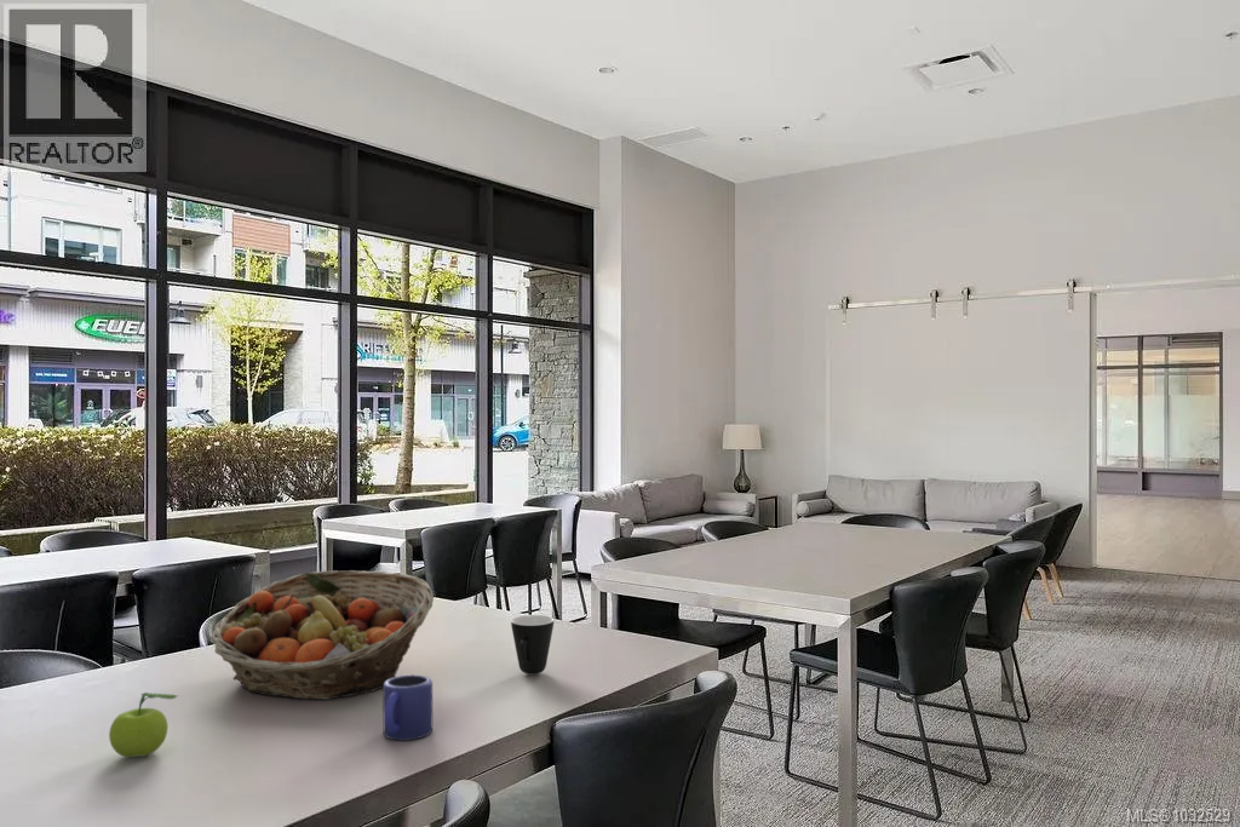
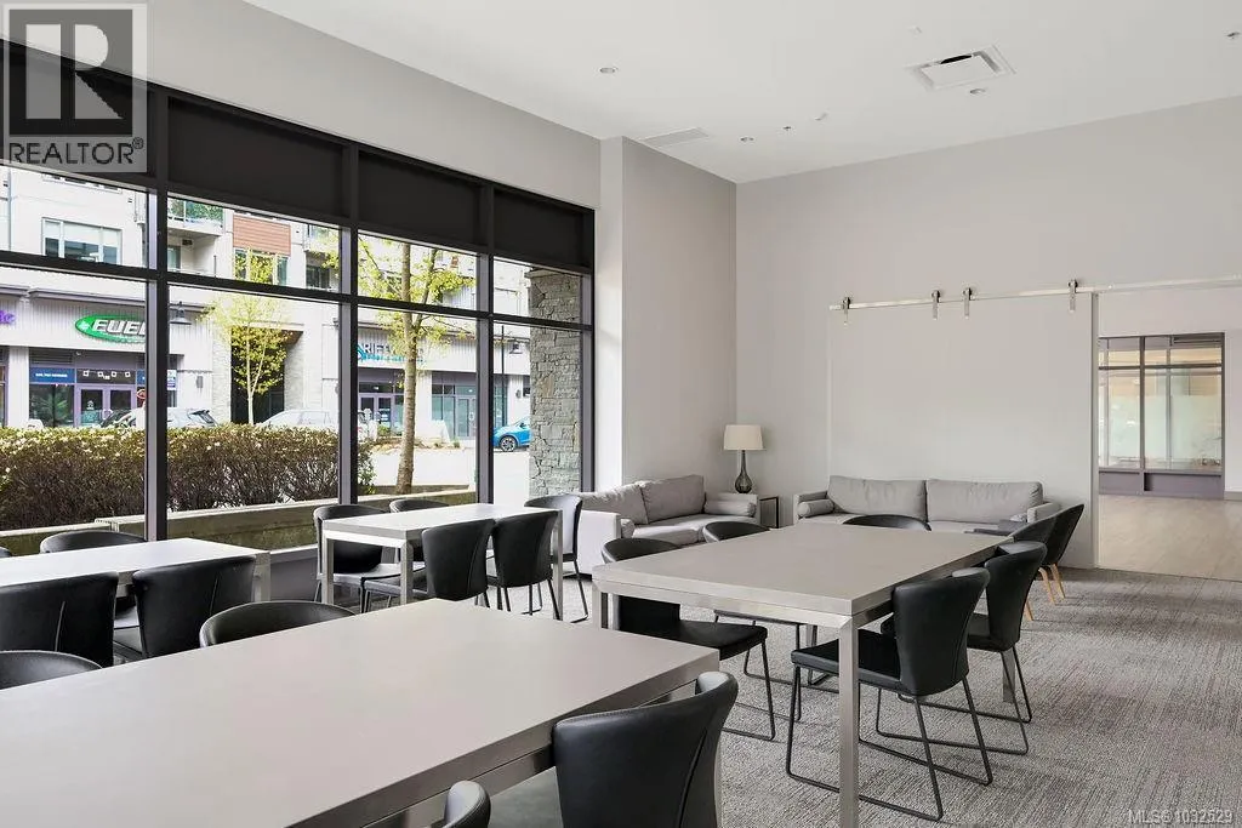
- mug [381,673,434,741]
- mug [510,614,555,676]
- fruit [108,691,179,758]
- fruit basket [209,569,435,701]
